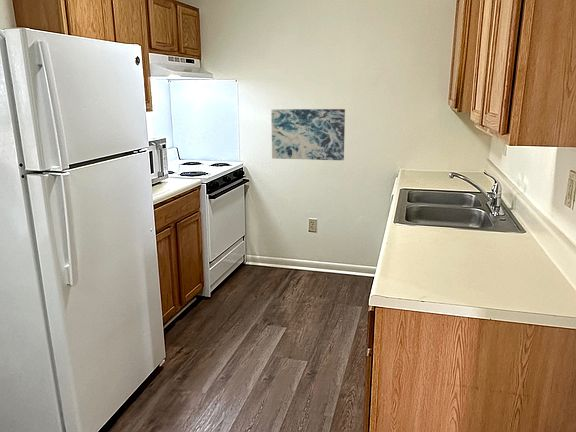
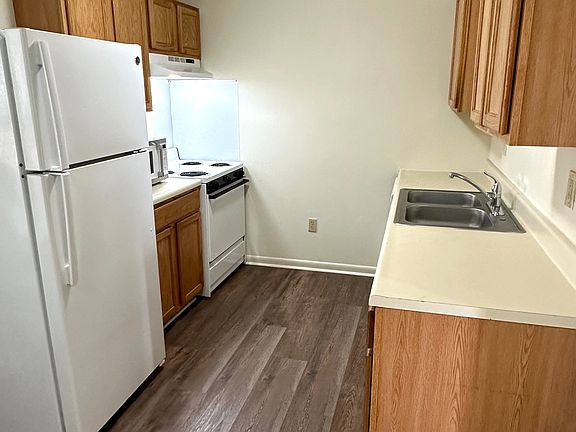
- wall art [270,108,346,161]
